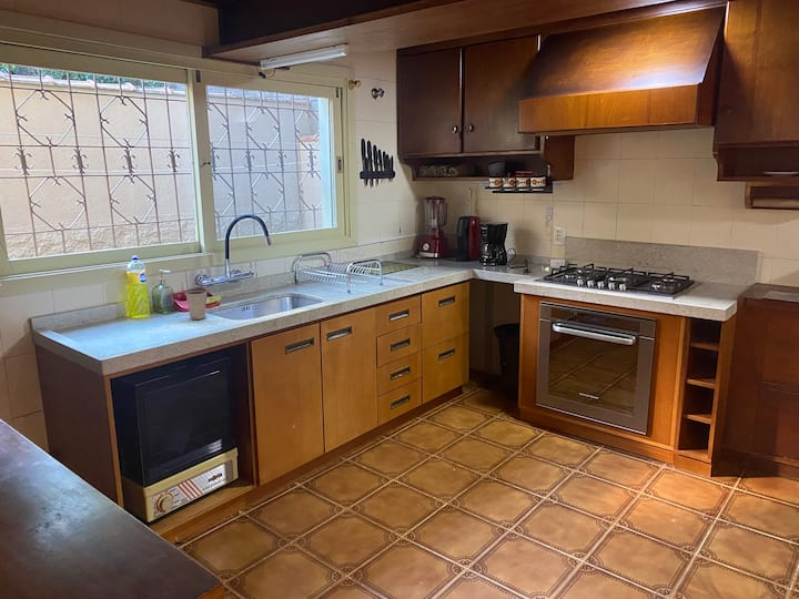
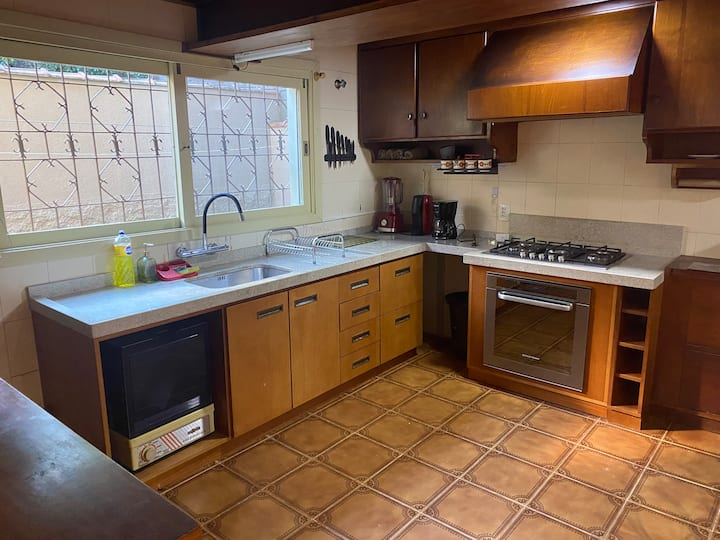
- dixie cup [184,290,208,321]
